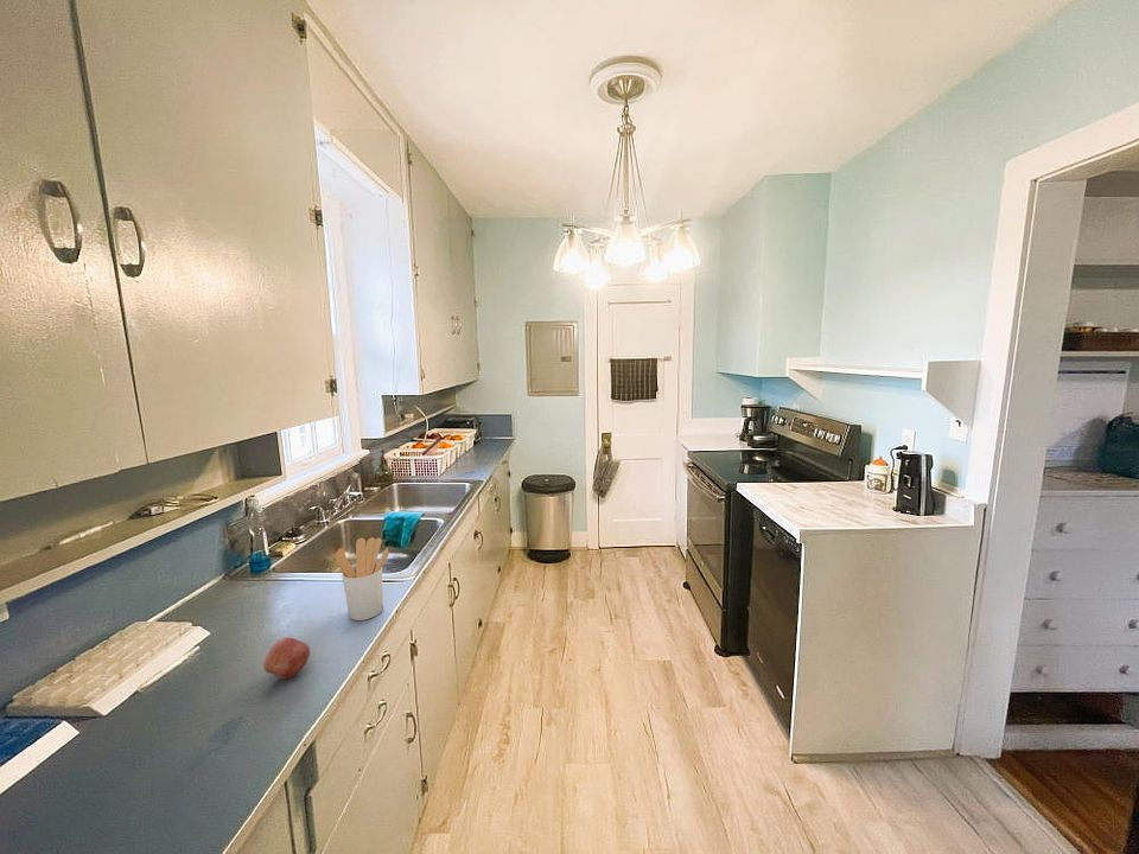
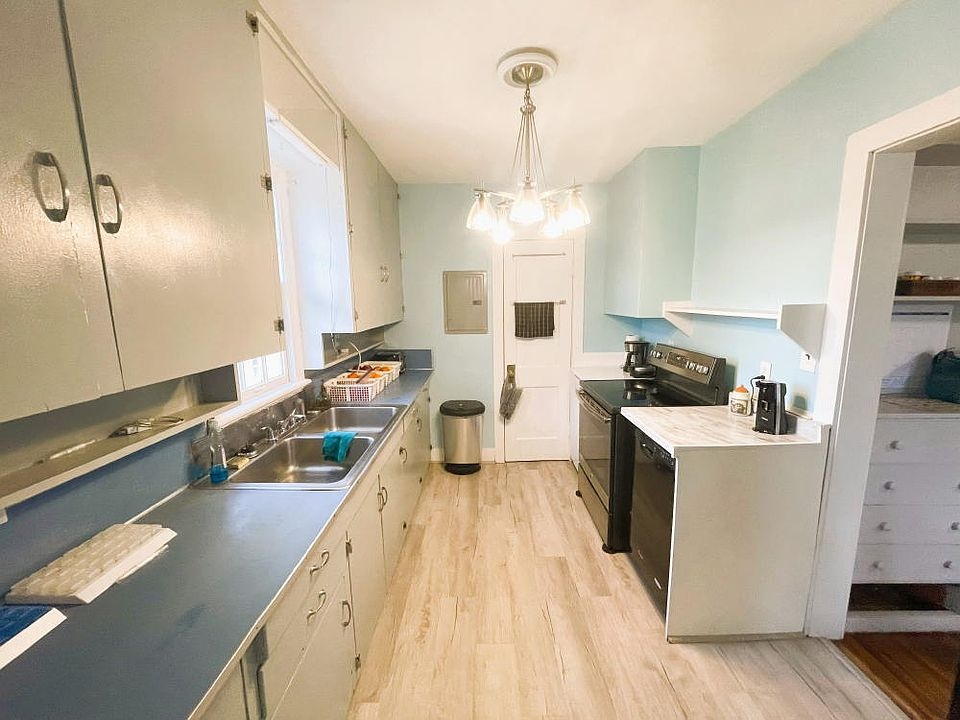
- utensil holder [333,536,390,622]
- fruit [262,636,311,680]
